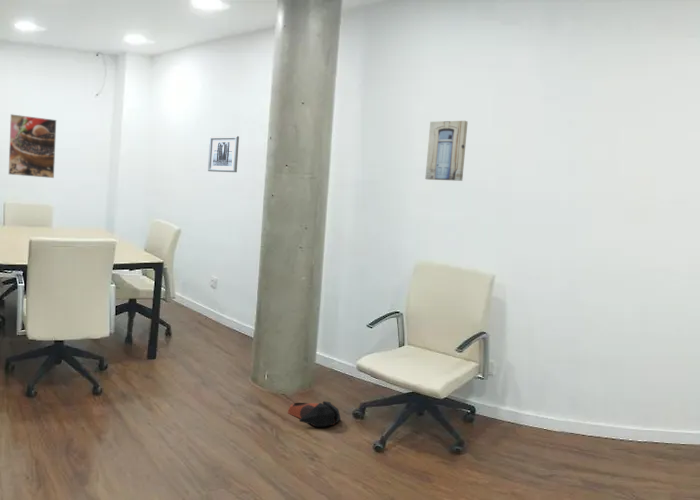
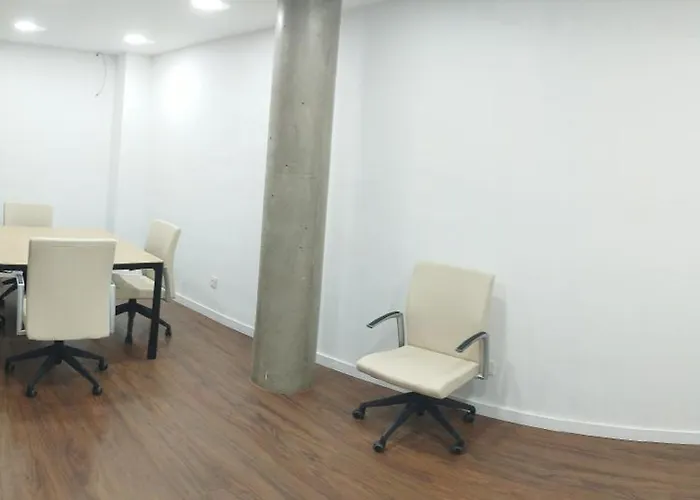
- wall art [207,135,240,173]
- wall art [424,120,469,182]
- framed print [8,113,57,179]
- bag [287,400,342,428]
